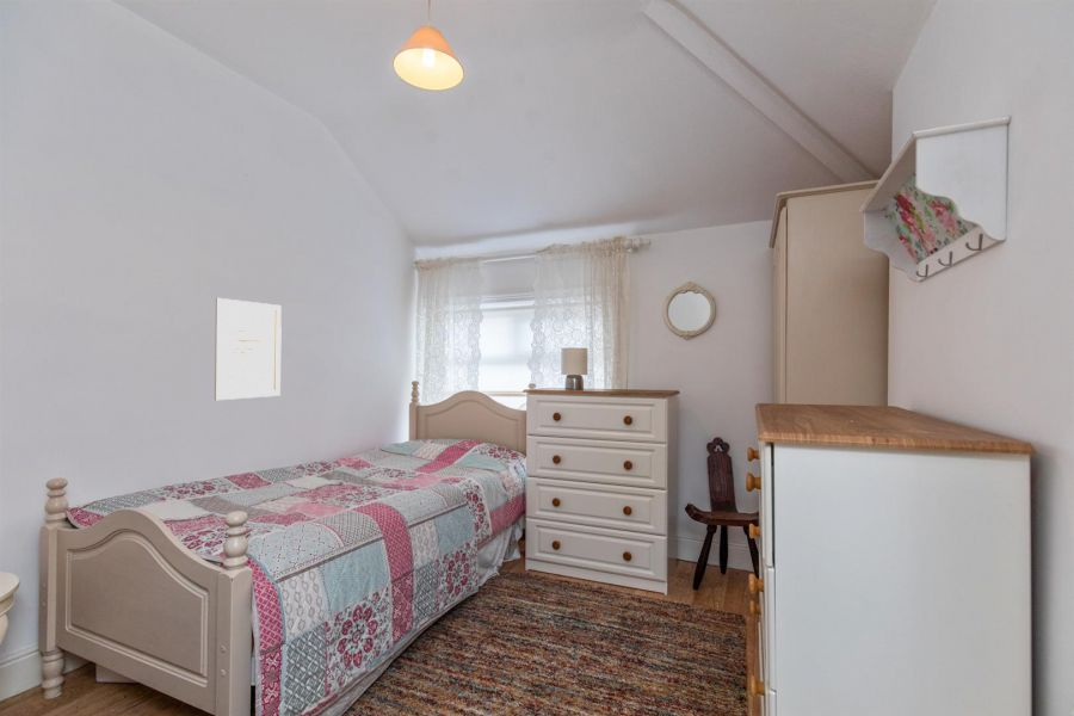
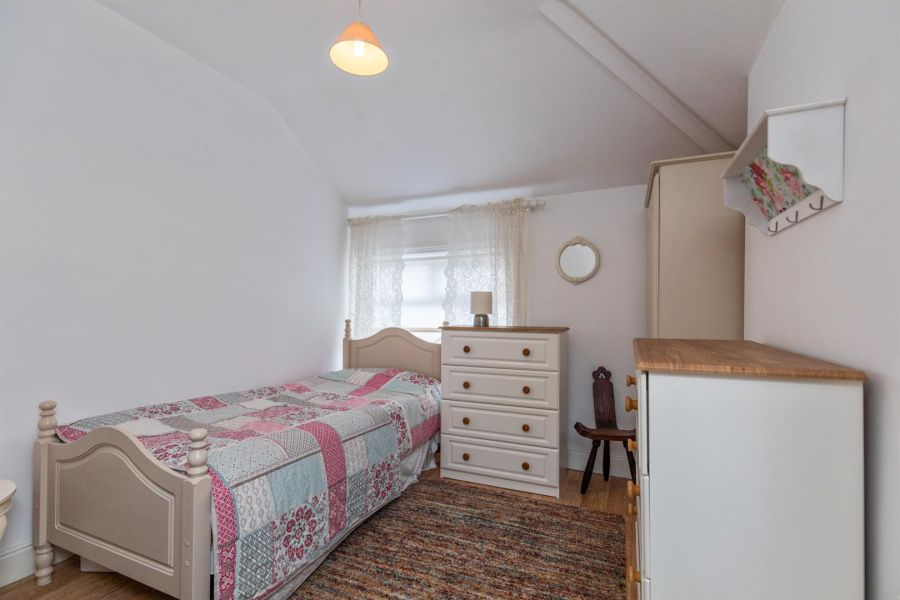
- wall art [214,297,283,401]
